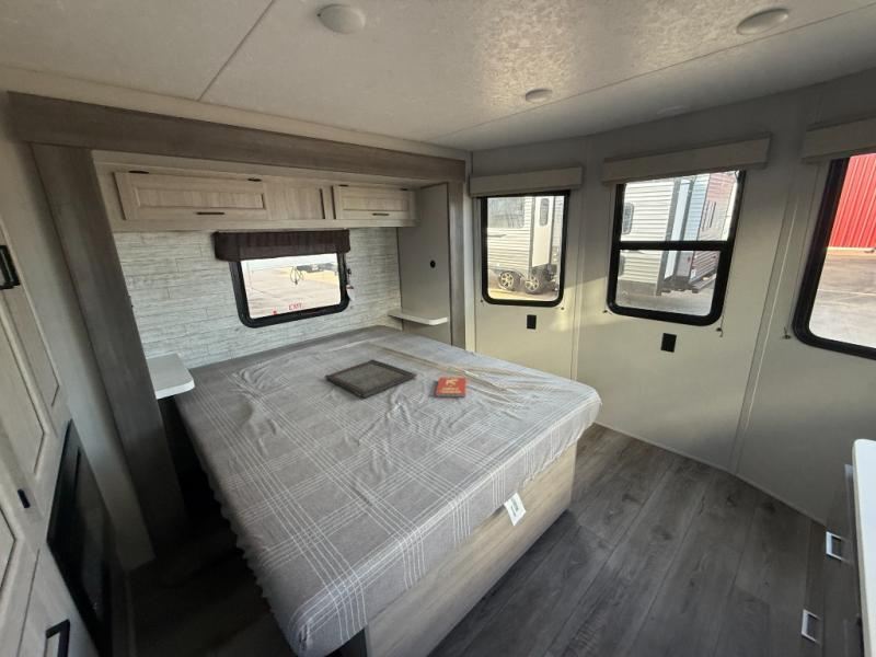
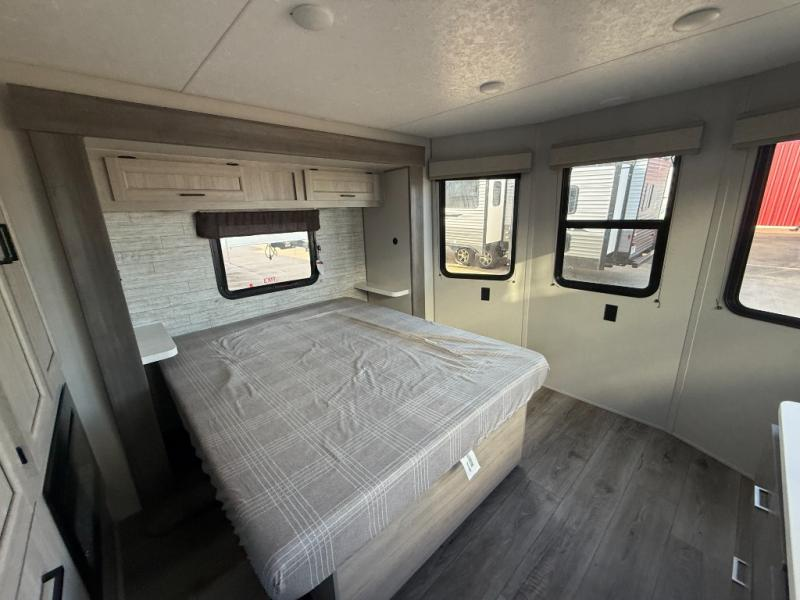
- book [435,377,468,399]
- serving tray [324,358,418,399]
